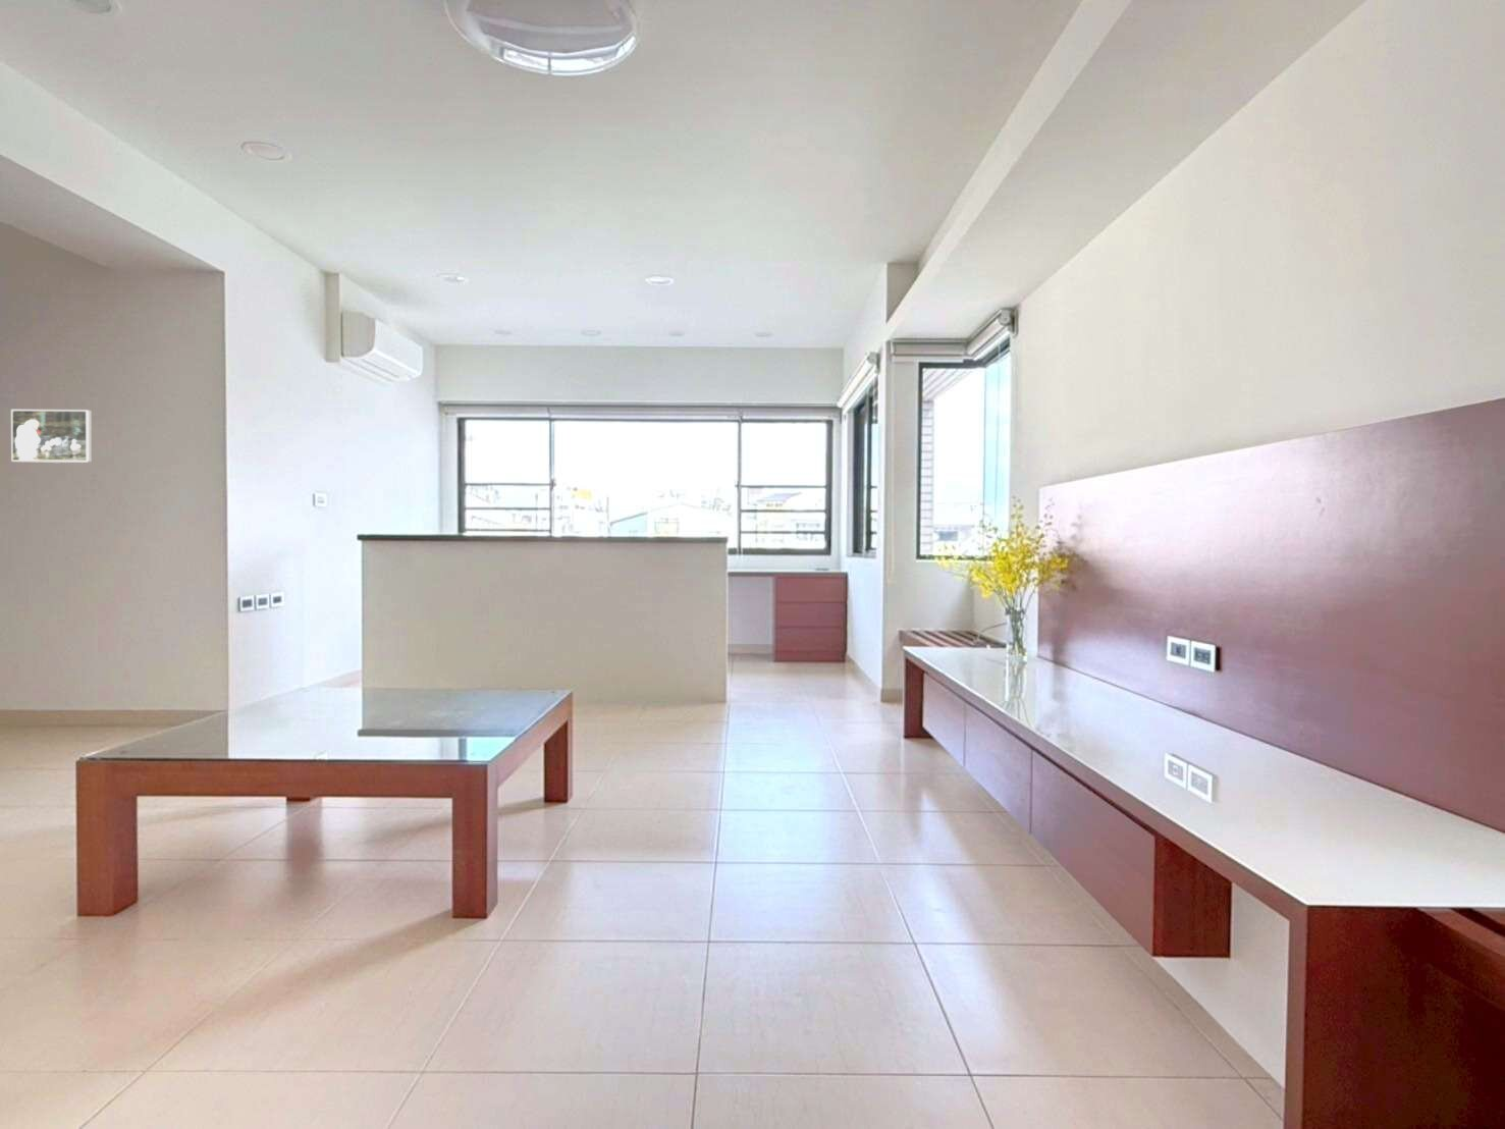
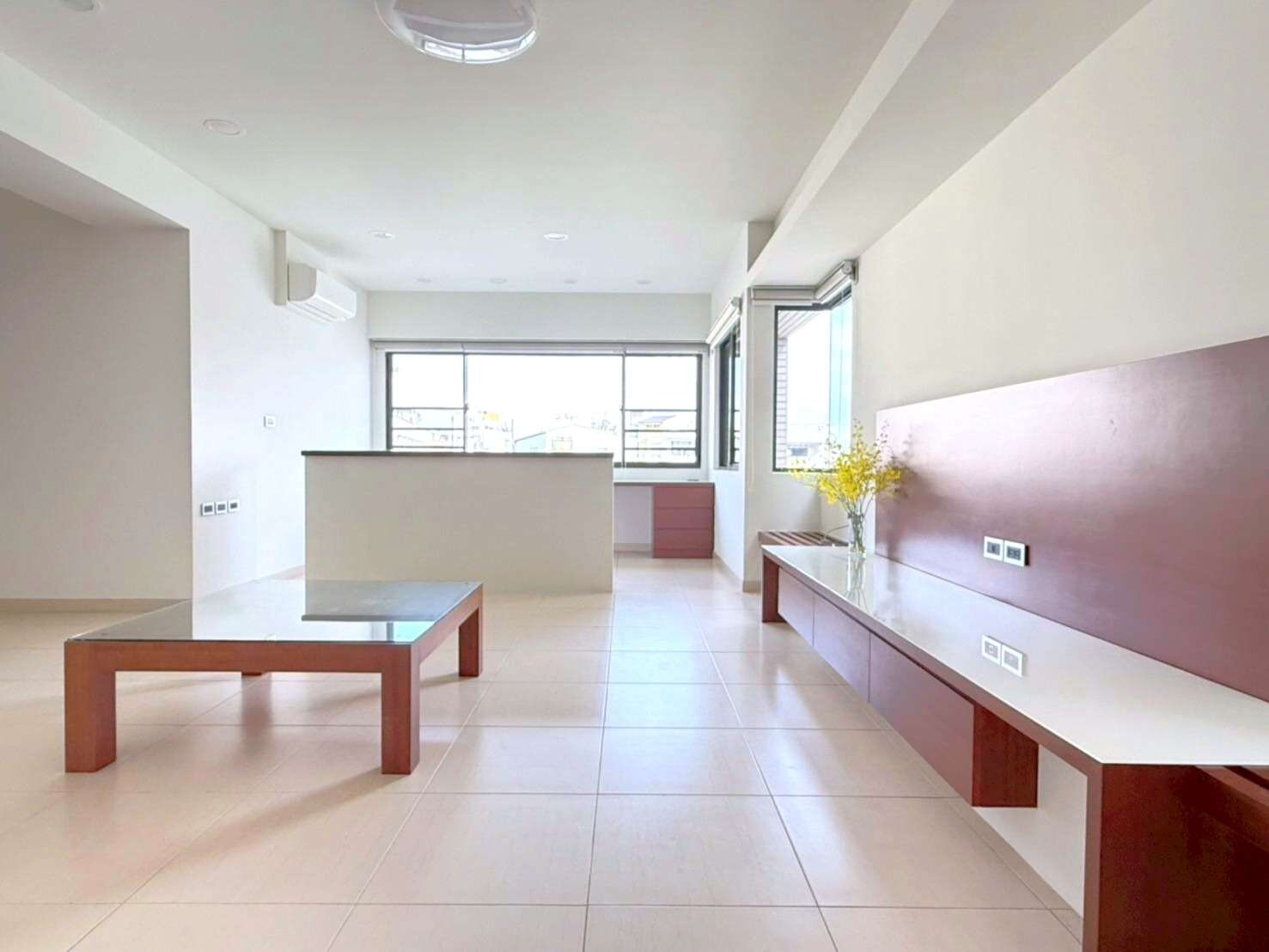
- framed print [11,409,93,464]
